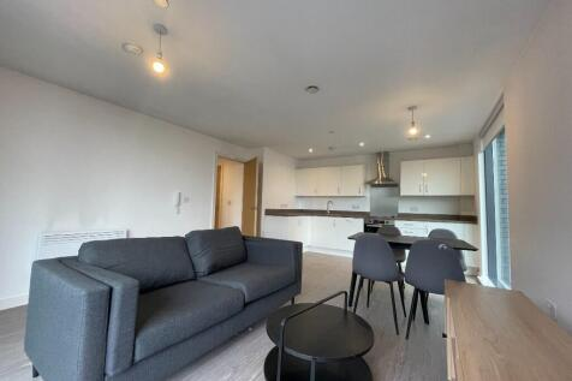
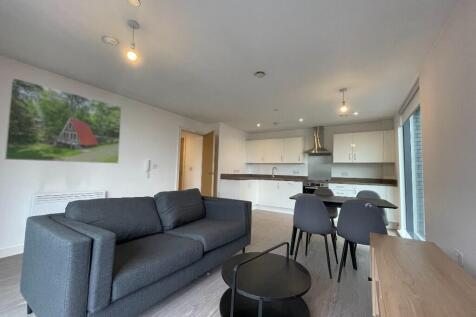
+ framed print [4,76,122,164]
